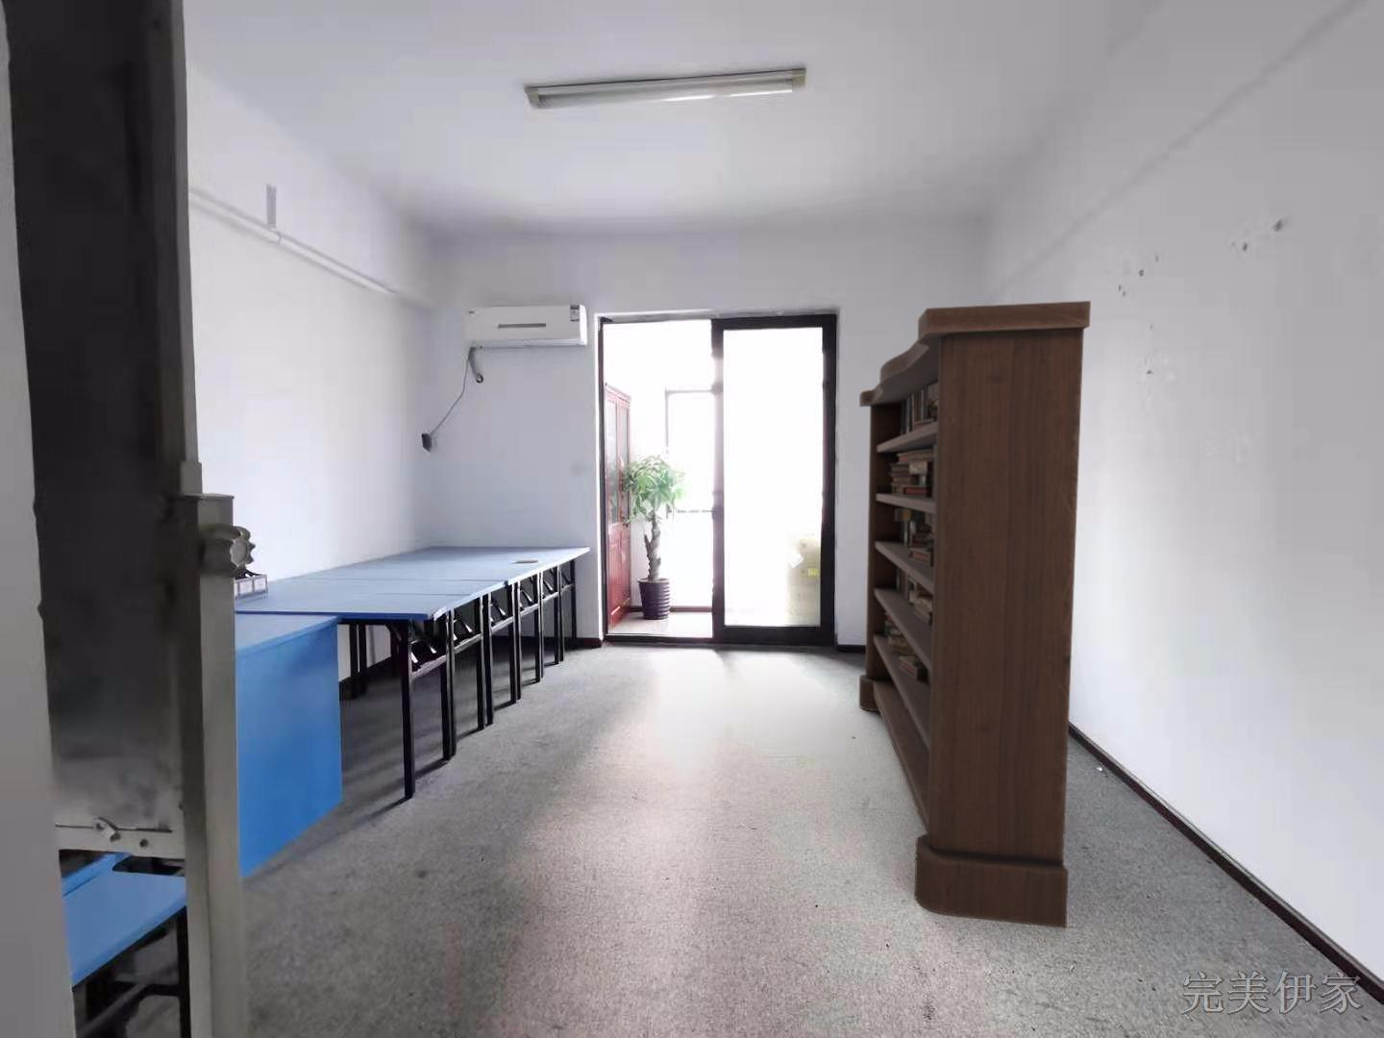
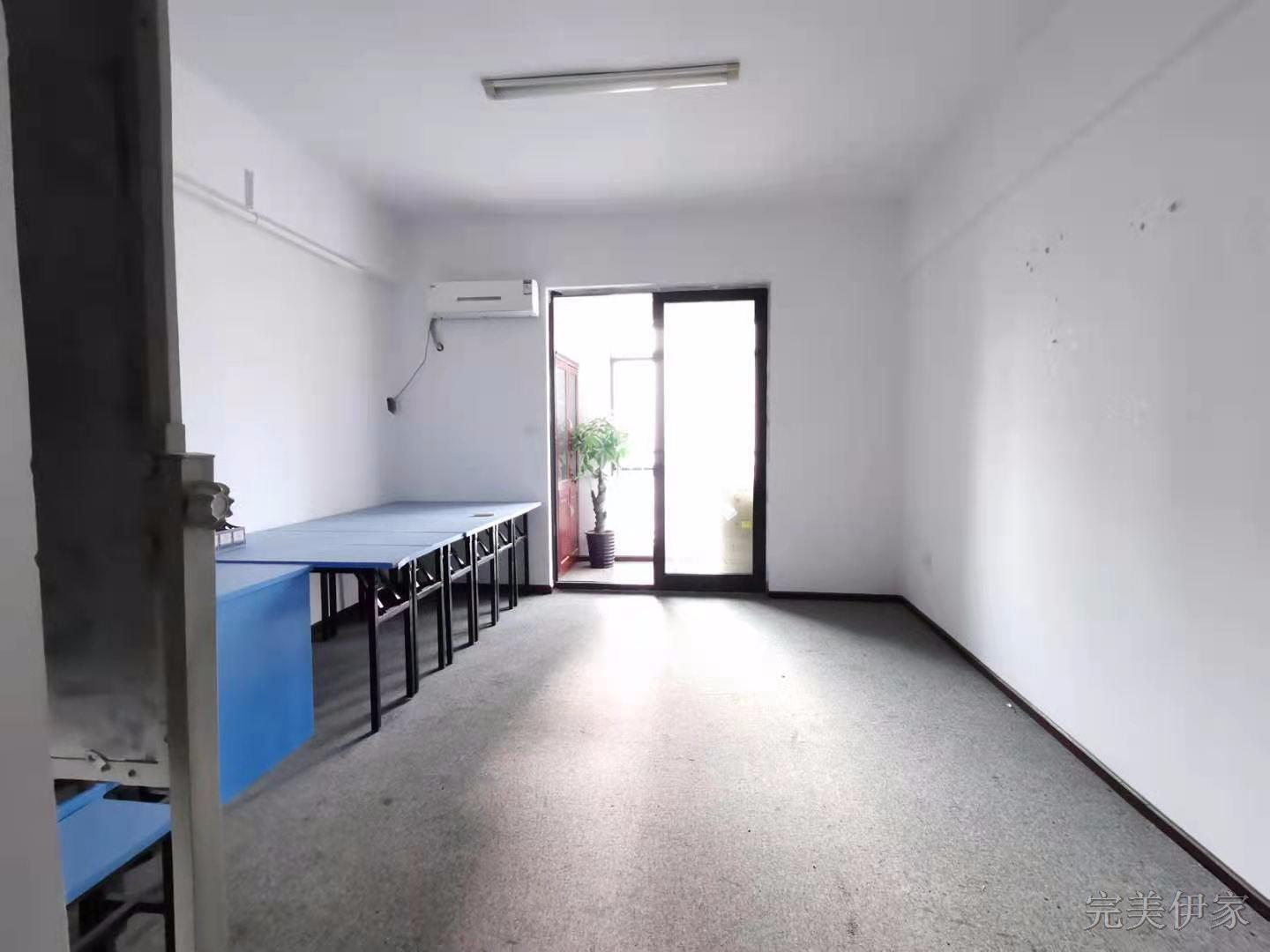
- bookcase [859,300,1092,929]
